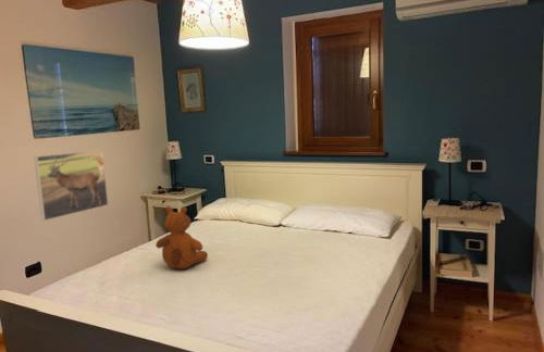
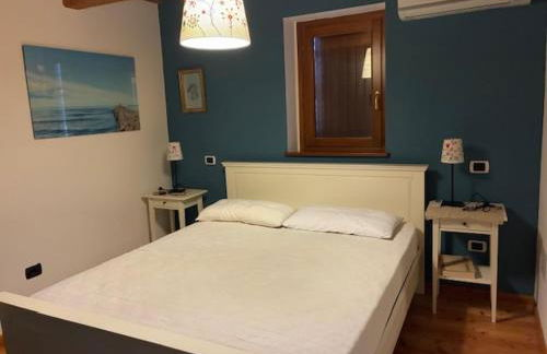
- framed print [33,149,110,222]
- teddy bear [154,205,209,269]
